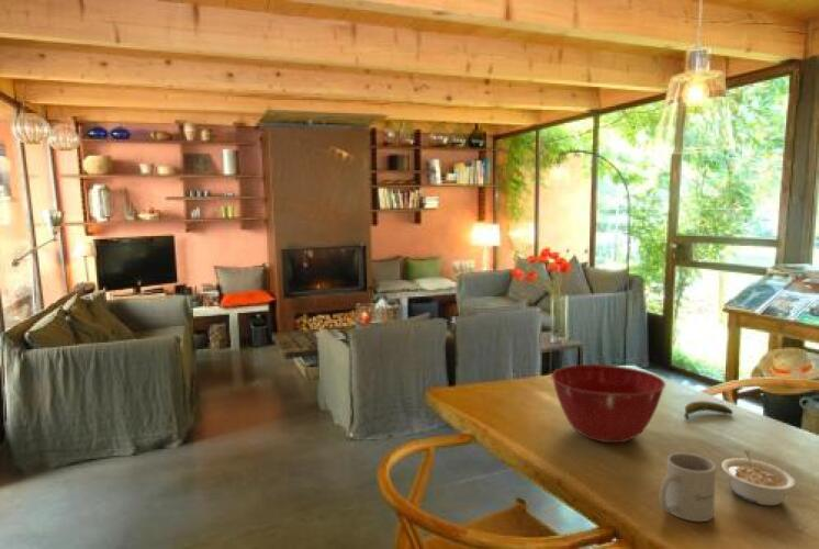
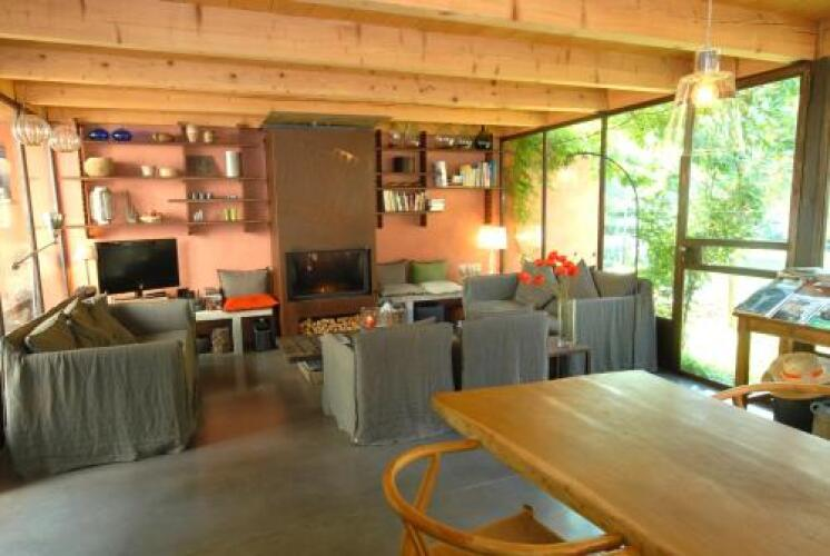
- mug [658,451,717,523]
- legume [720,448,796,506]
- banana [683,400,734,421]
- mixing bowl [550,363,666,444]
